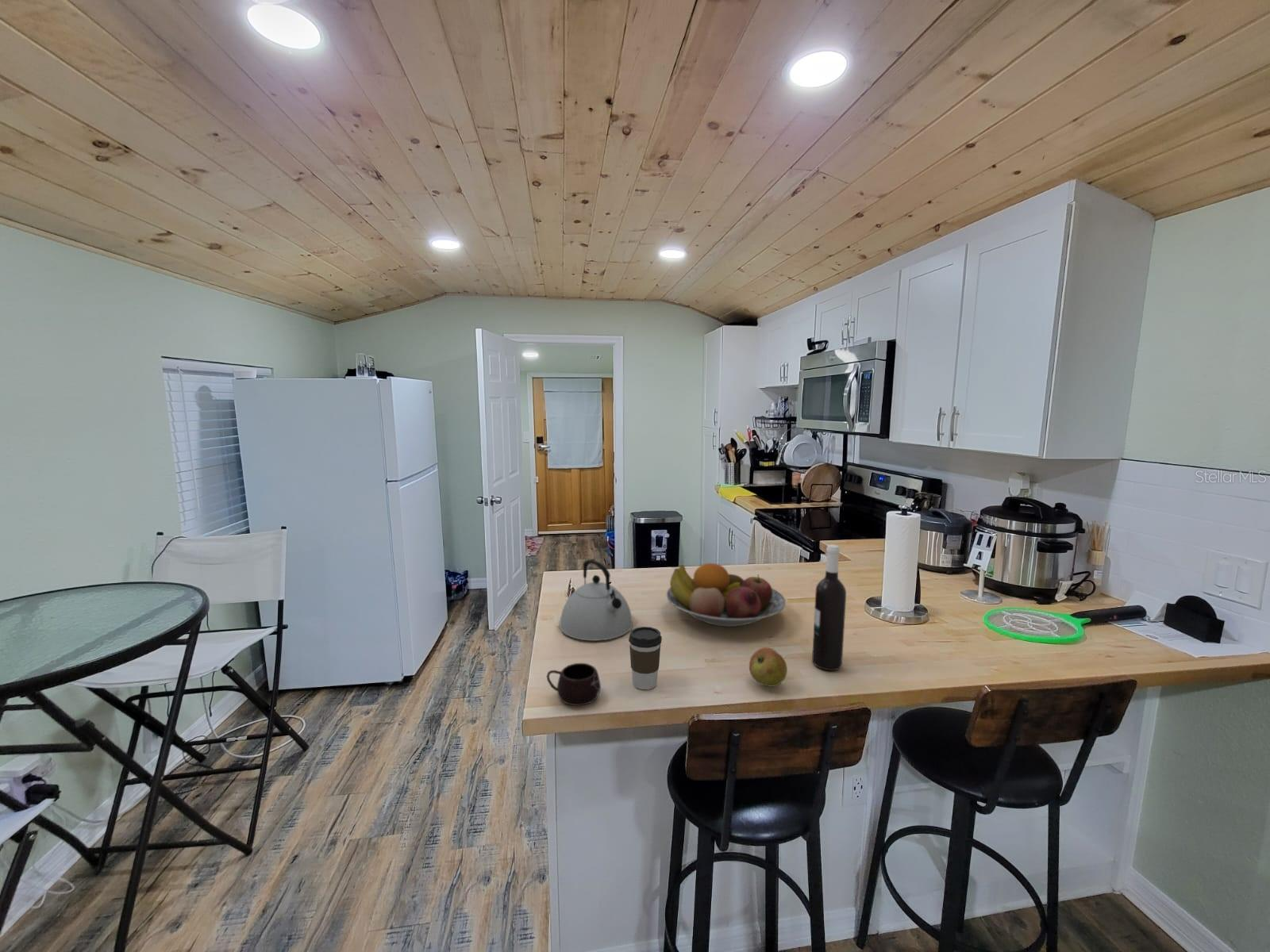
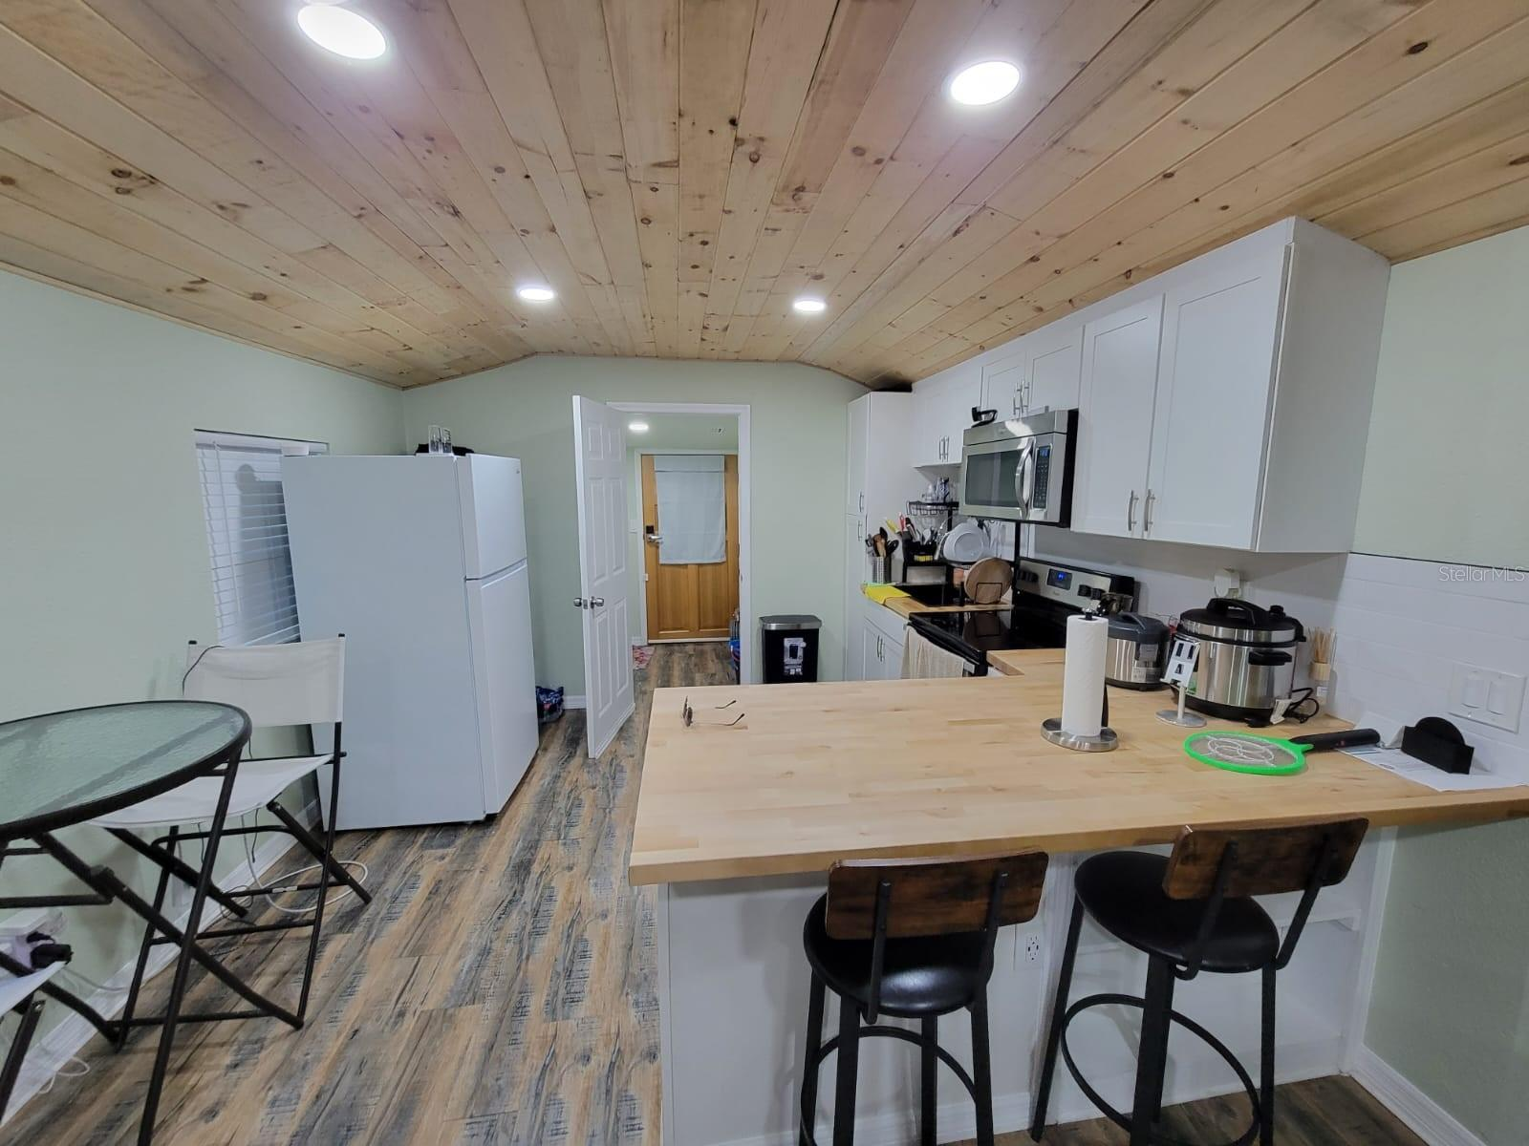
- mug [546,662,602,706]
- kettle [559,559,633,642]
- fruit bowl [666,562,787,628]
- wine bottle [811,543,847,671]
- coffee cup [628,626,663,690]
- apple [749,647,788,688]
